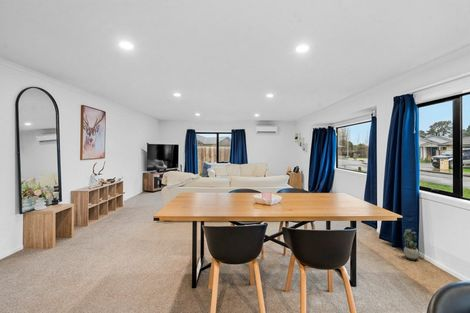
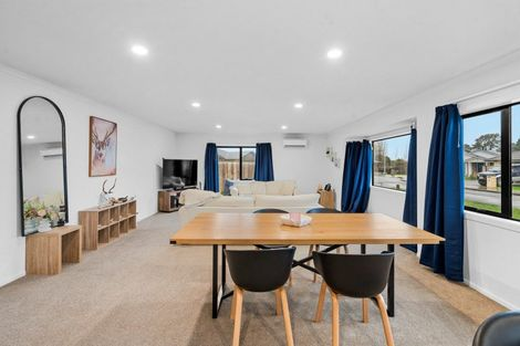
- potted plant [402,228,420,261]
